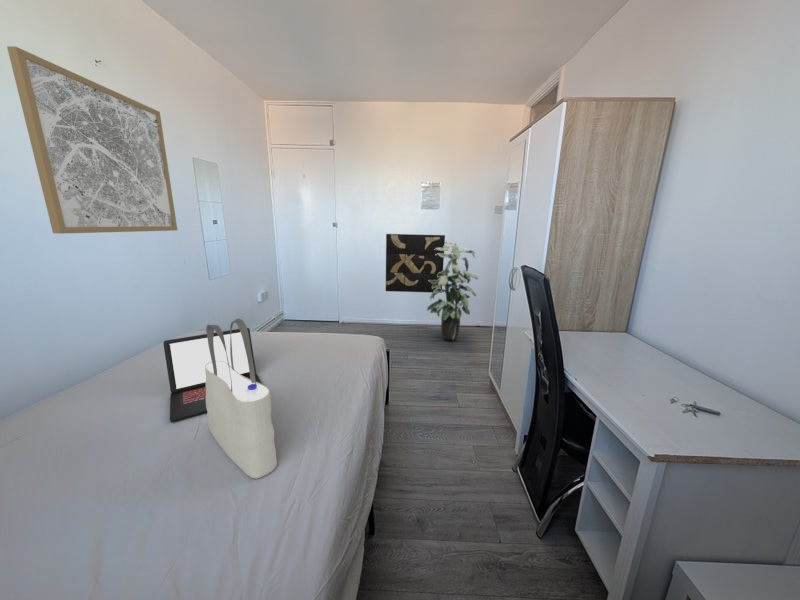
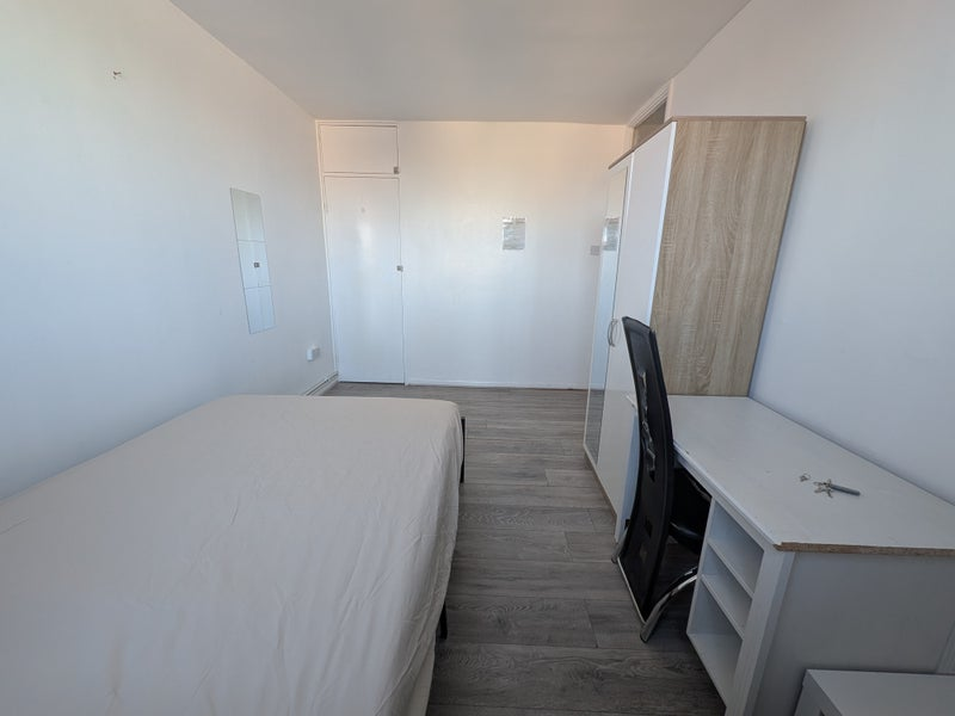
- wall art [385,233,446,294]
- laptop [163,327,263,423]
- wall art [6,45,178,235]
- indoor plant [426,240,479,342]
- tote bag [205,318,278,479]
